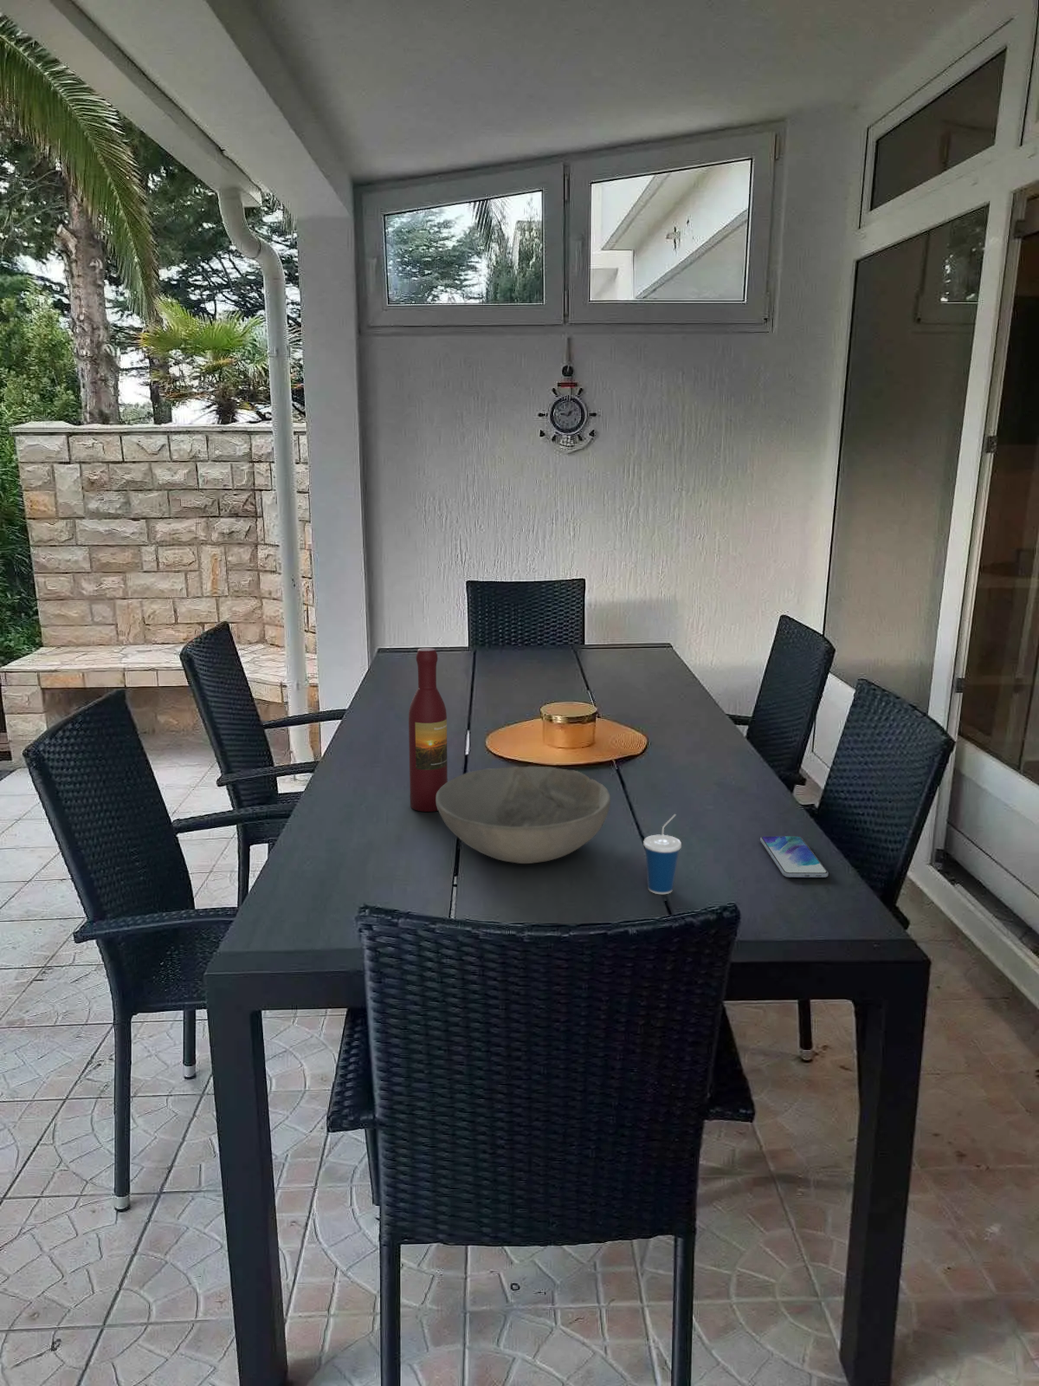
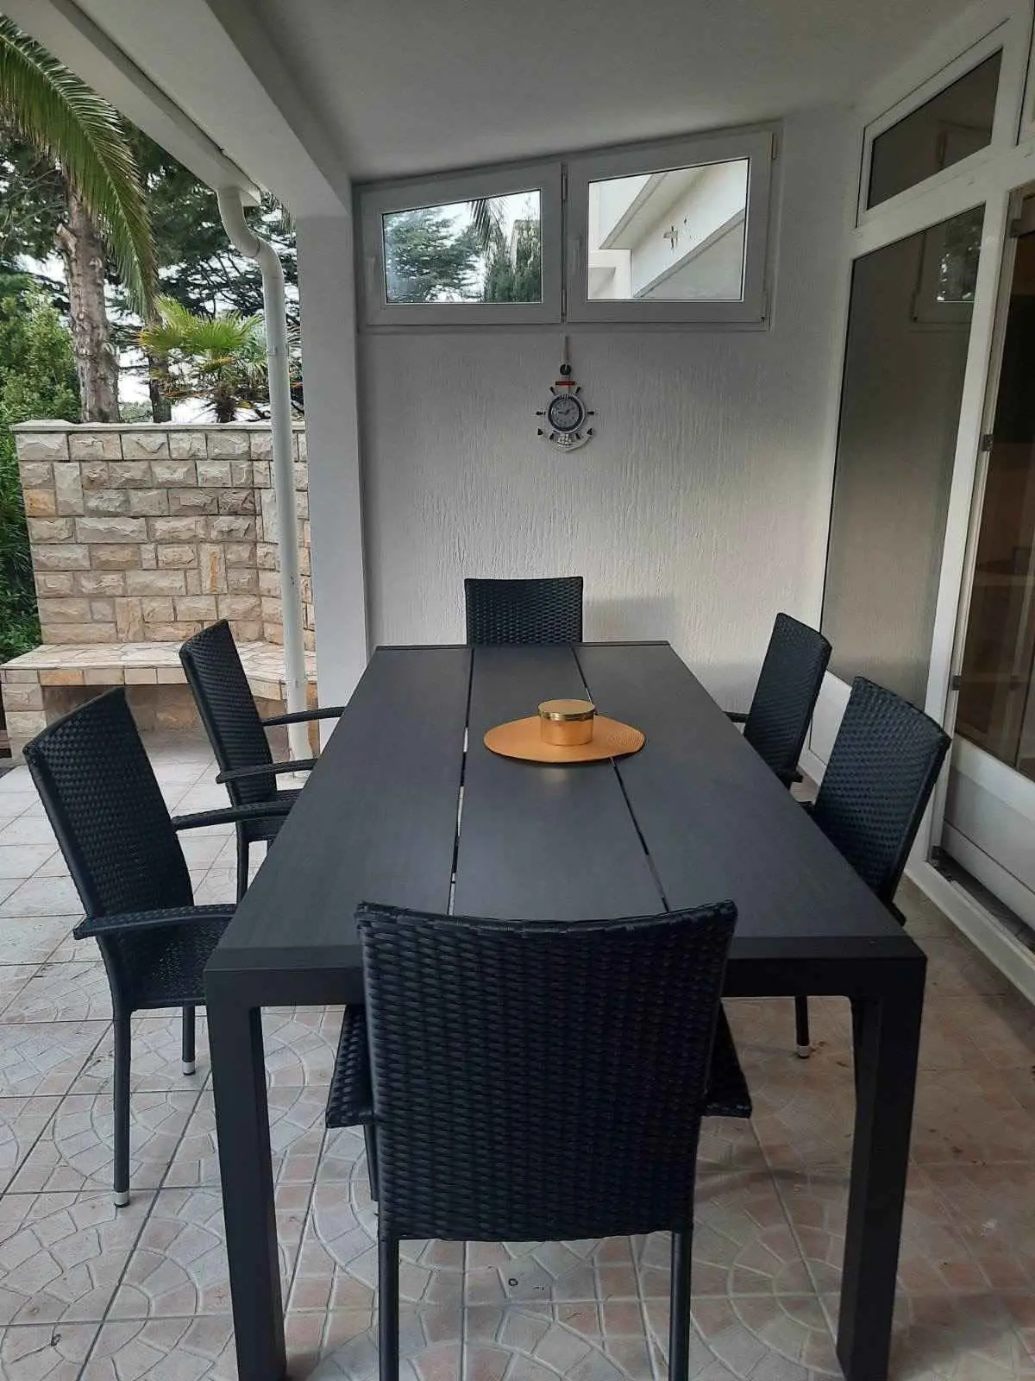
- bowl [437,766,611,864]
- wine bottle [408,647,449,813]
- smartphone [760,835,829,879]
- cup [643,813,682,895]
